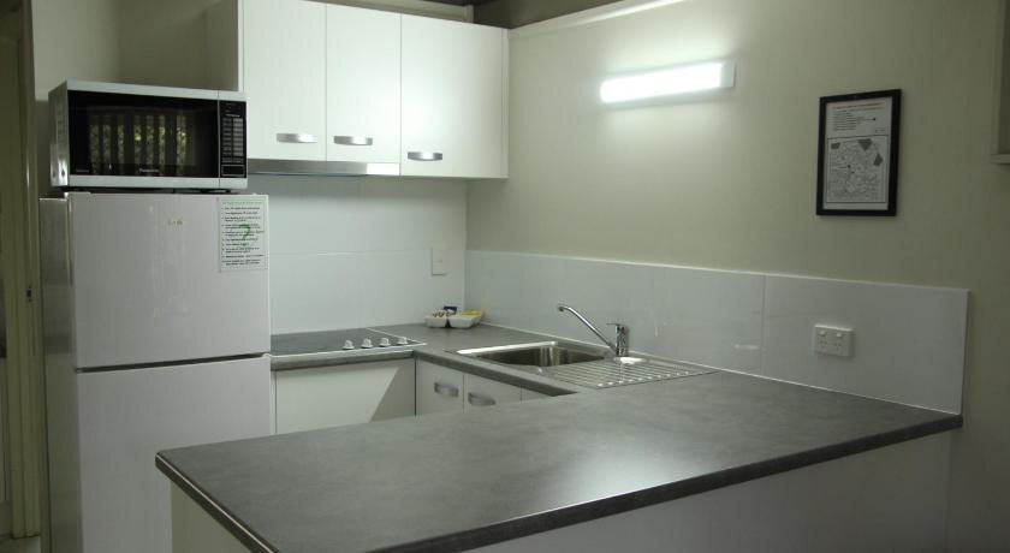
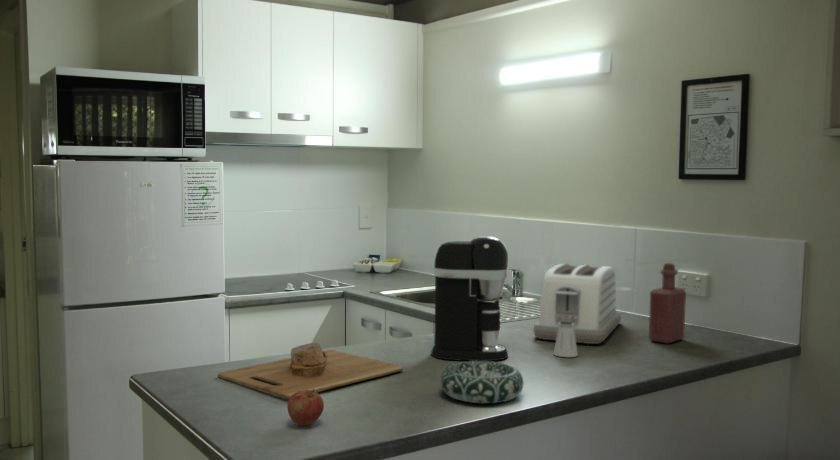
+ decorative bowl [439,360,525,404]
+ bottle [648,262,687,345]
+ cutting board [217,342,404,400]
+ coffee maker [430,235,510,362]
+ saltshaker [552,320,579,358]
+ apple [286,388,325,427]
+ toaster [533,263,622,345]
